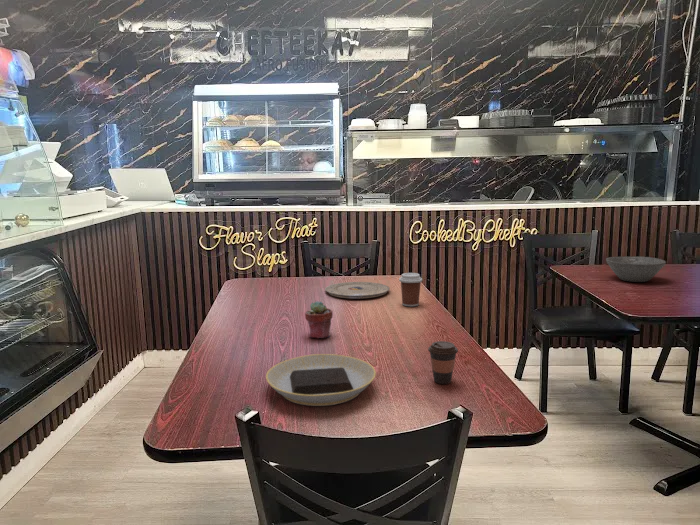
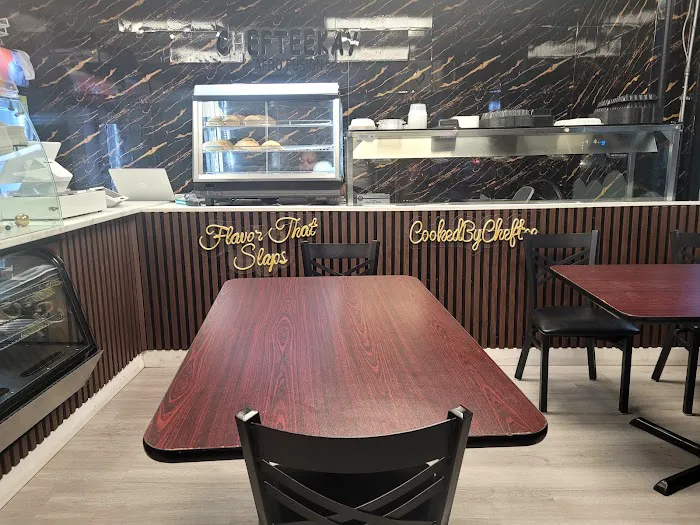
- plate [324,281,391,300]
- coffee cup [398,272,423,307]
- potted succulent [304,300,334,339]
- plate [265,353,377,407]
- coffee cup [427,340,459,385]
- bowl [605,256,667,283]
